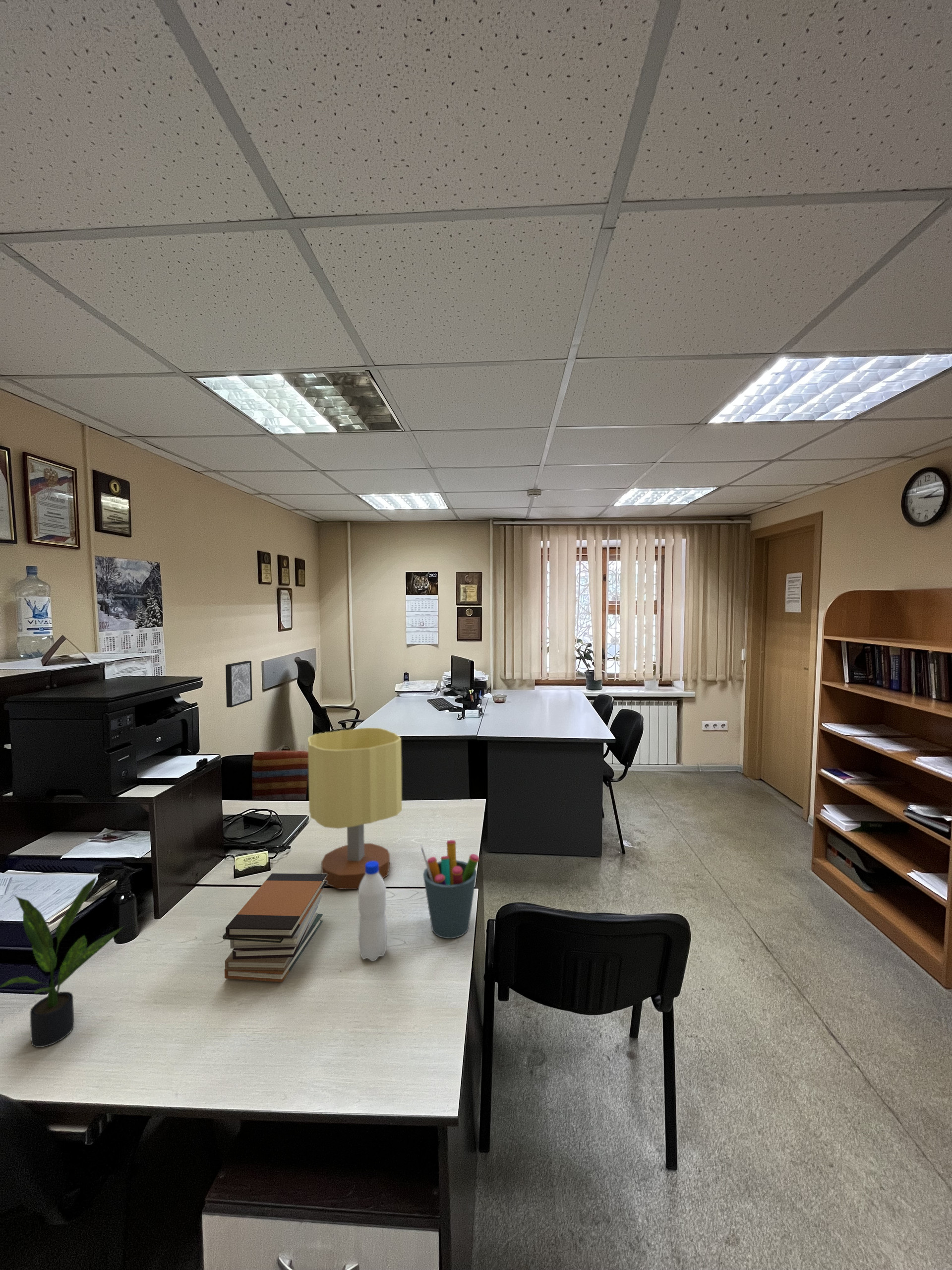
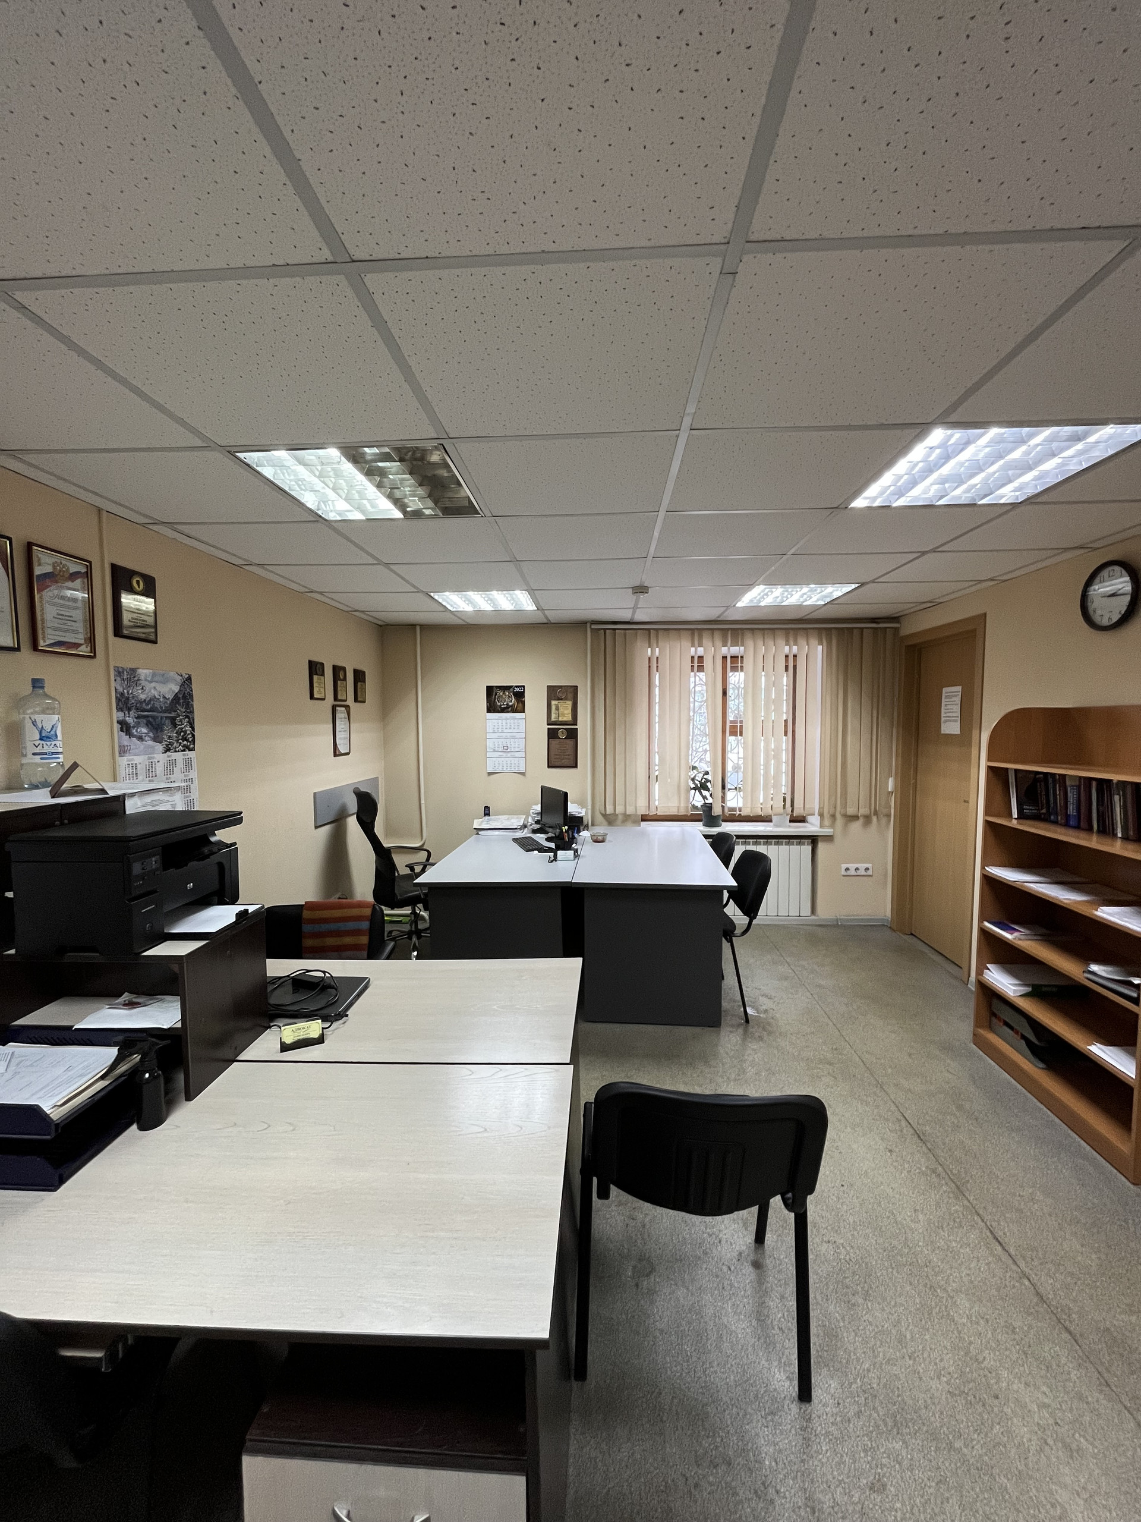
- water bottle [358,861,387,962]
- book stack [222,873,327,983]
- wall art [225,660,253,708]
- pen holder [420,839,479,939]
- table lamp [307,727,403,890]
- potted plant [0,875,125,1048]
